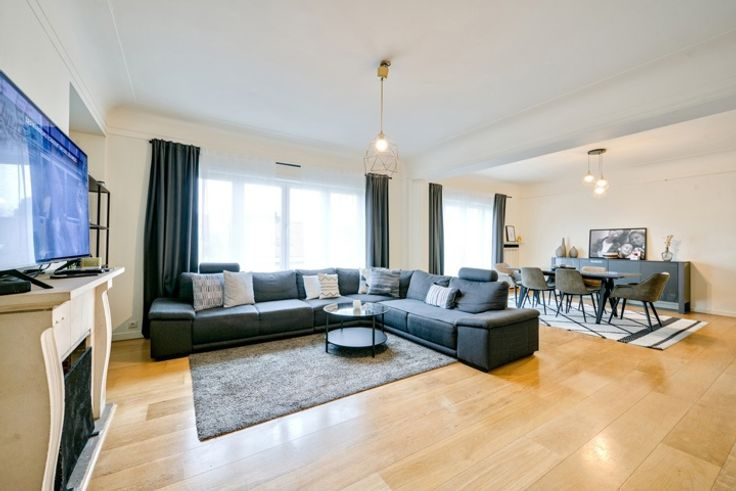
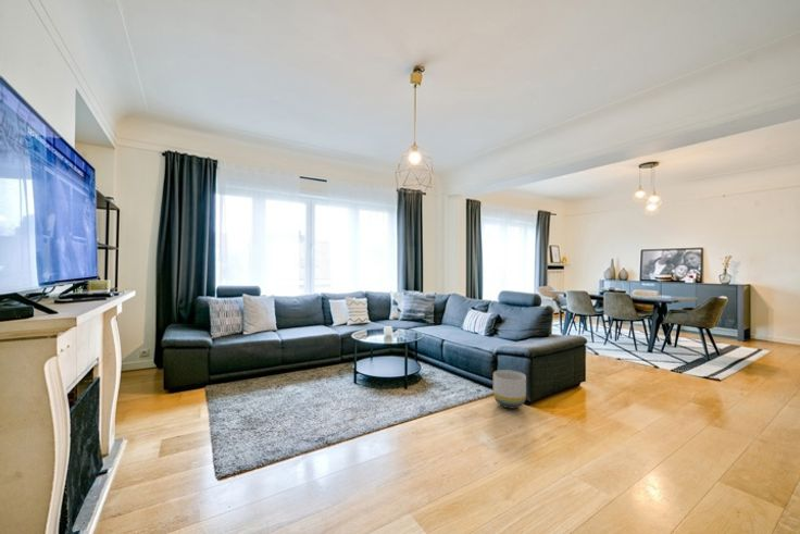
+ planter [492,369,527,410]
